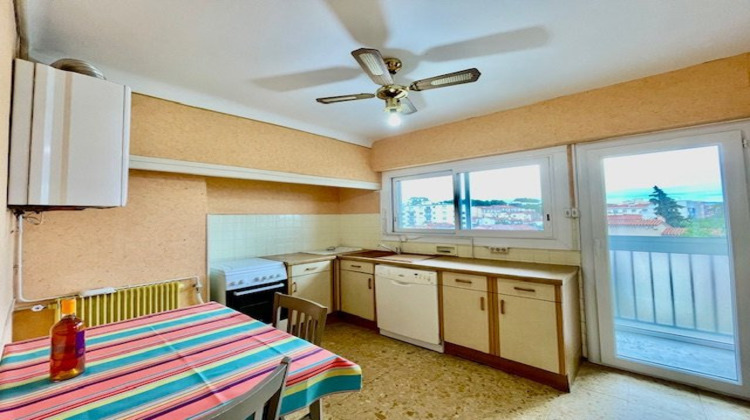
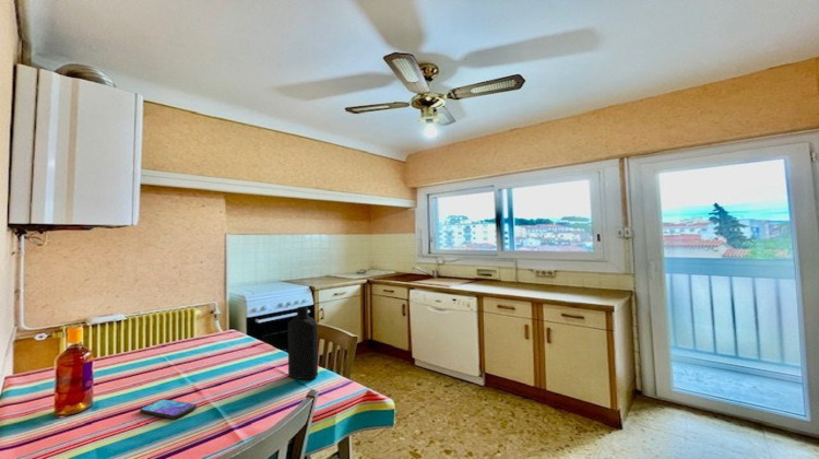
+ bottle [287,305,319,380]
+ smartphone [139,398,198,420]
